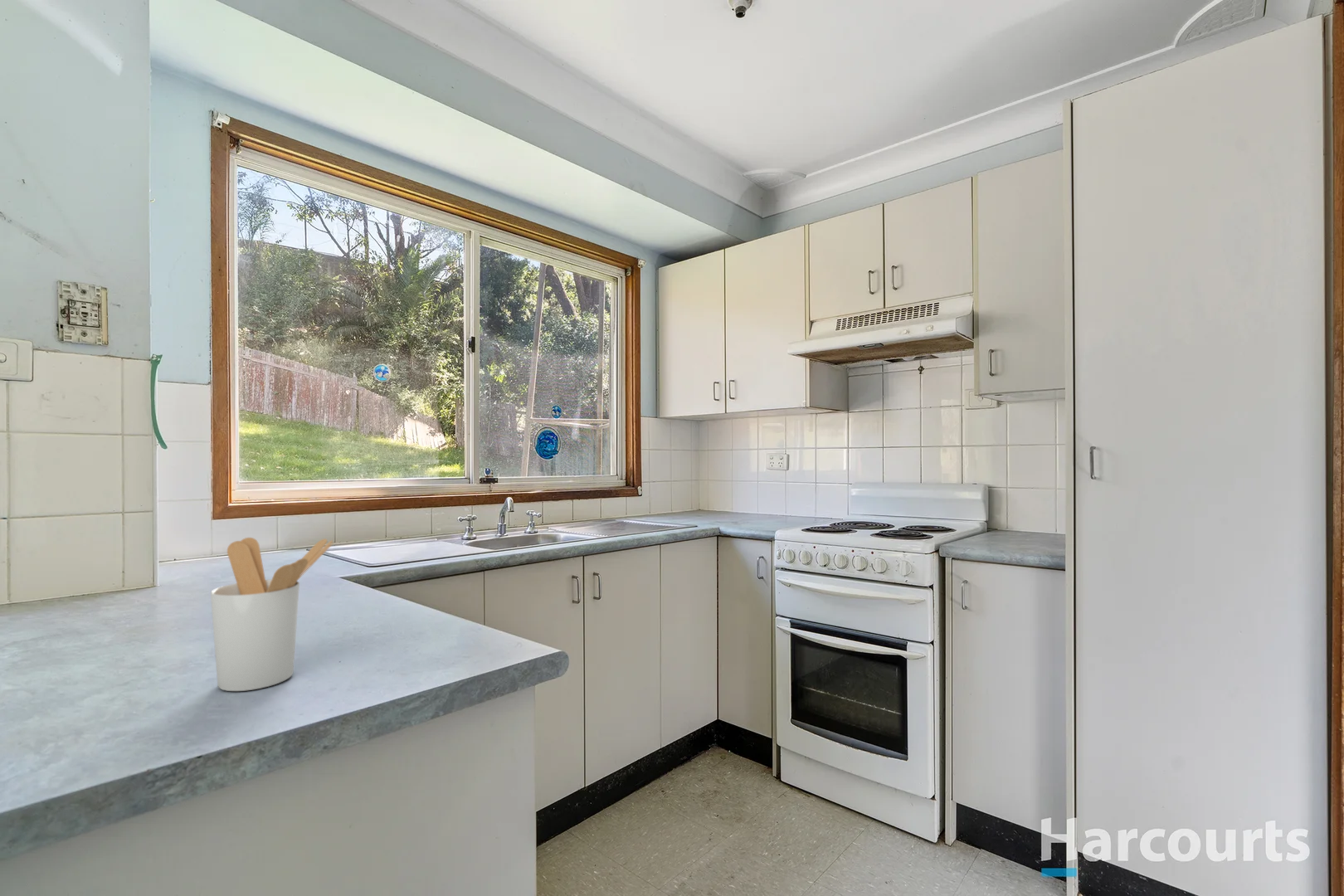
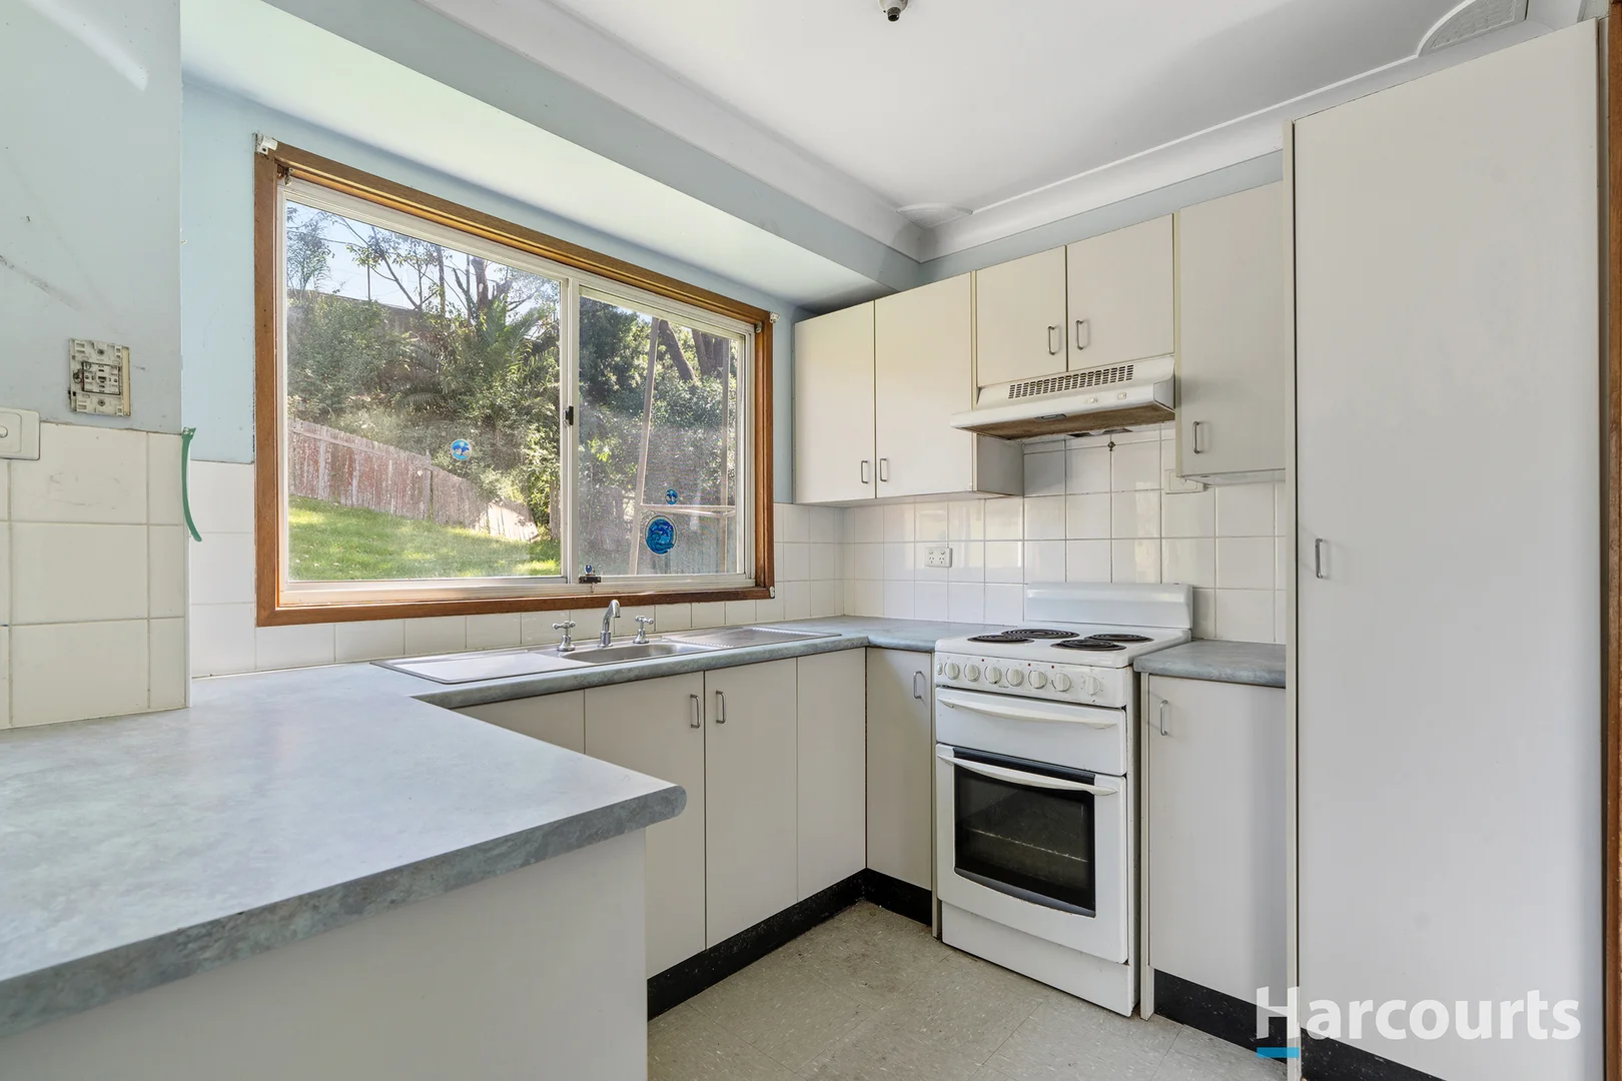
- utensil holder [210,537,334,692]
